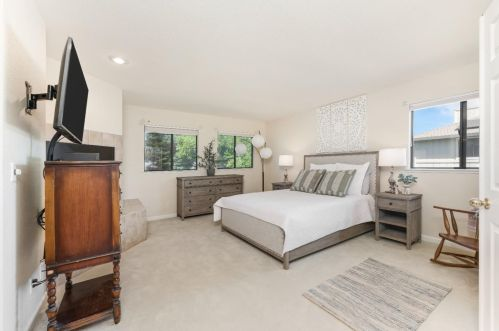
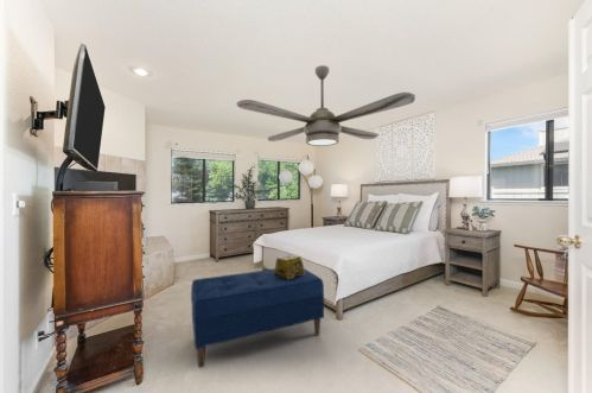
+ bench [190,267,325,368]
+ decorative box [274,254,305,280]
+ ceiling fan [235,64,416,147]
